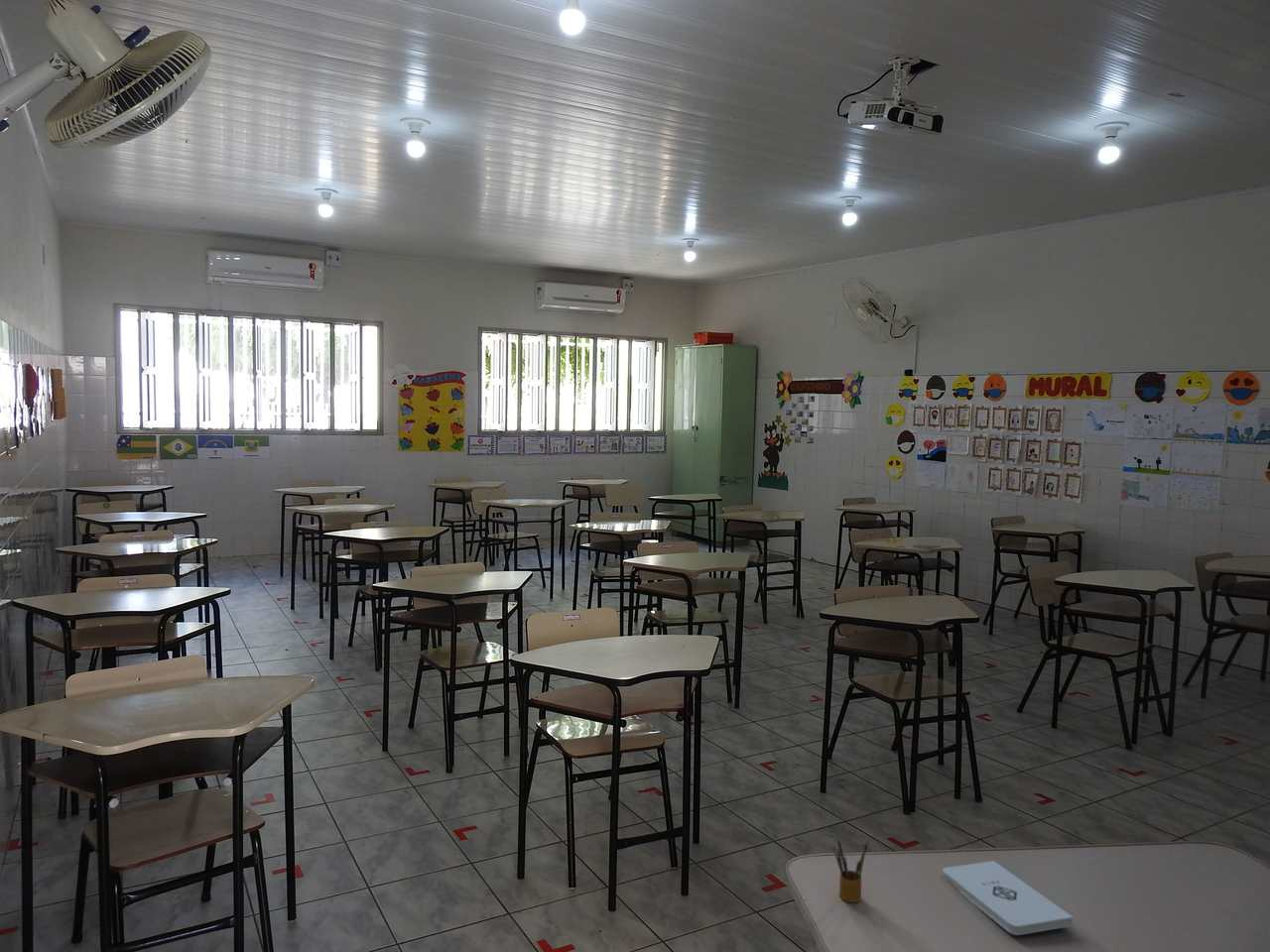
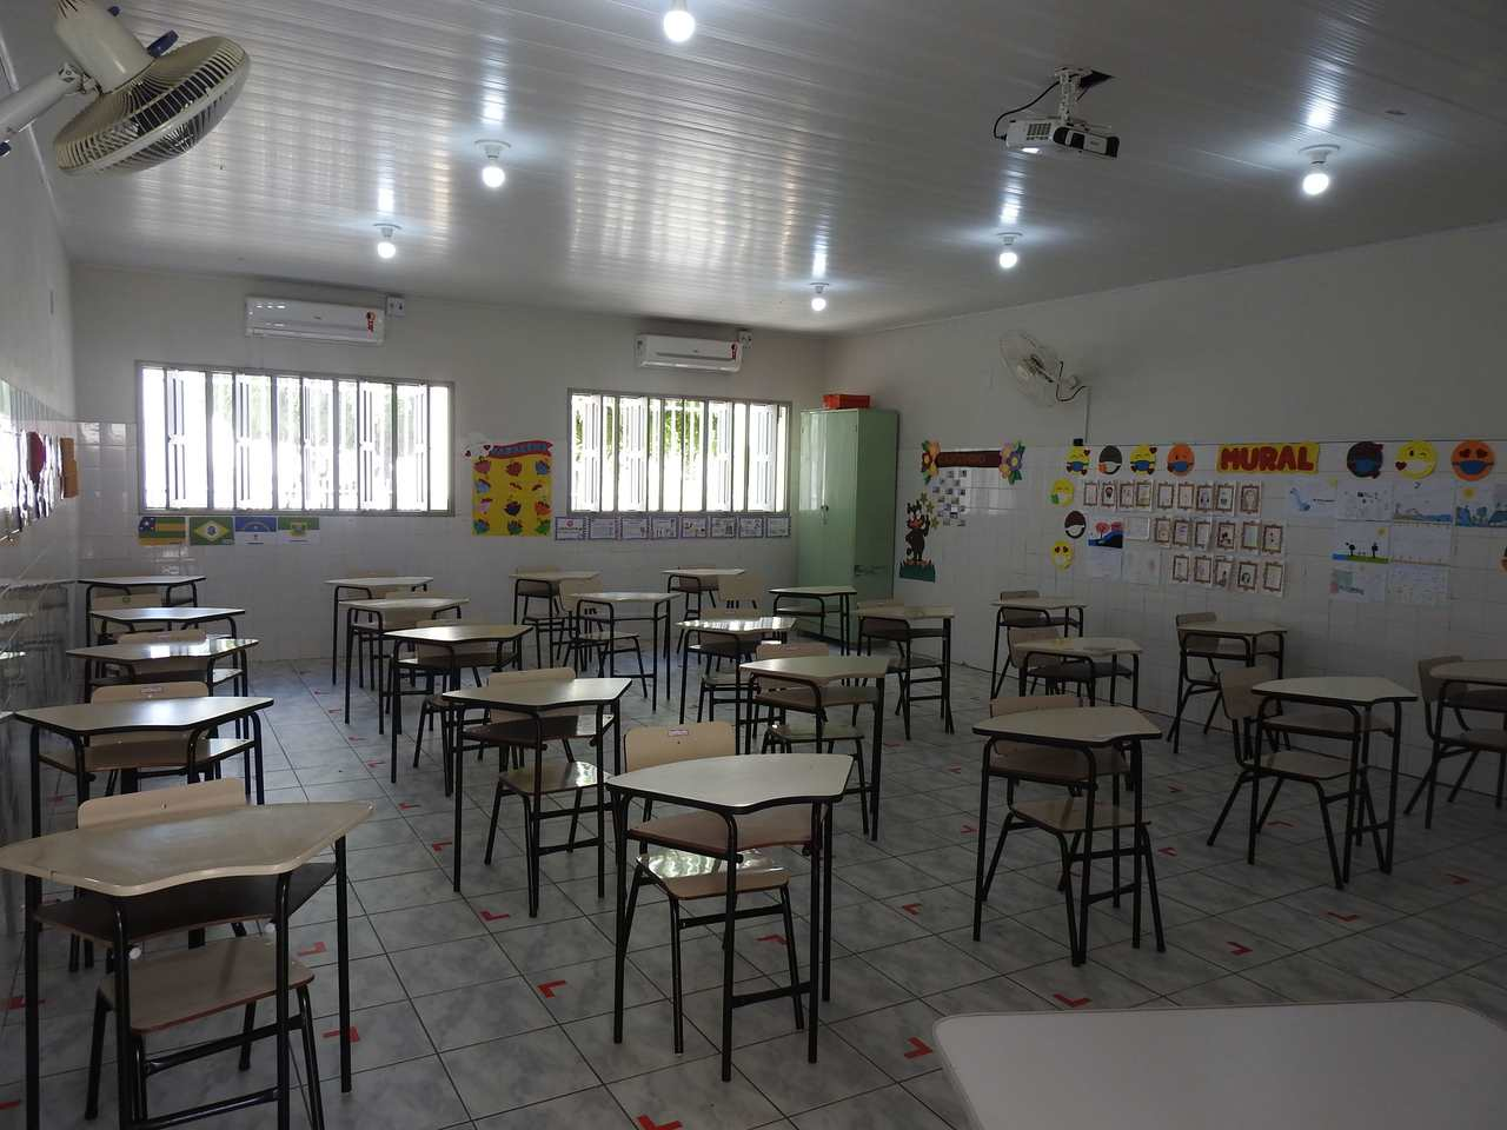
- notepad [942,860,1074,936]
- pencil box [831,838,869,903]
